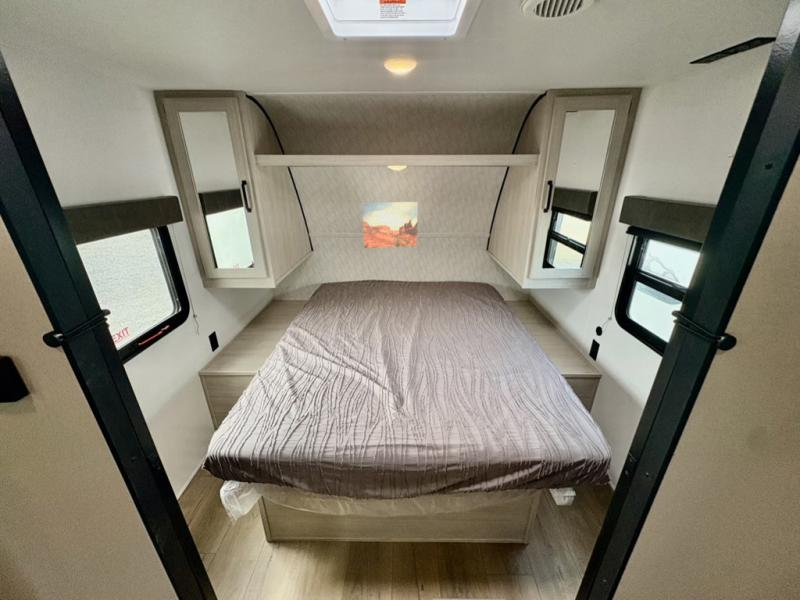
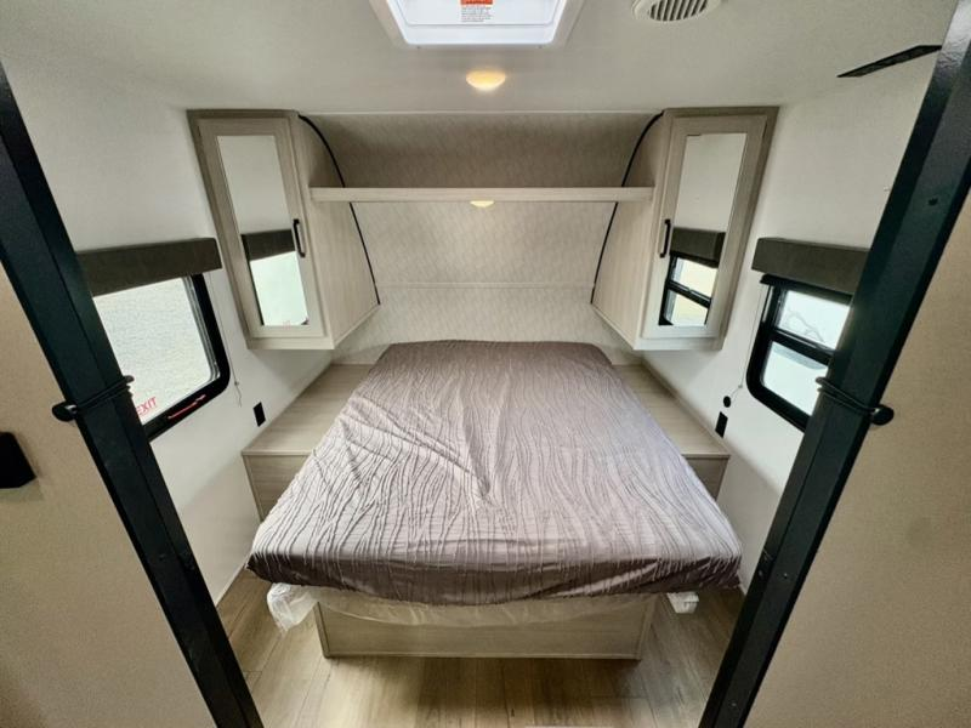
- wall art [361,201,419,249]
